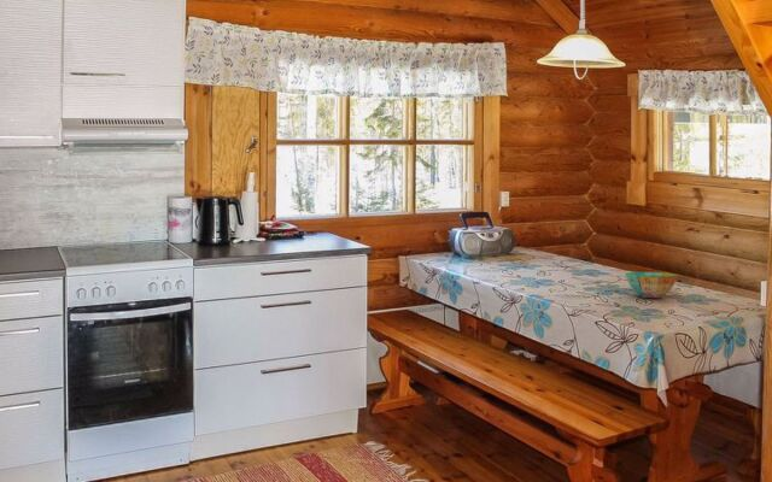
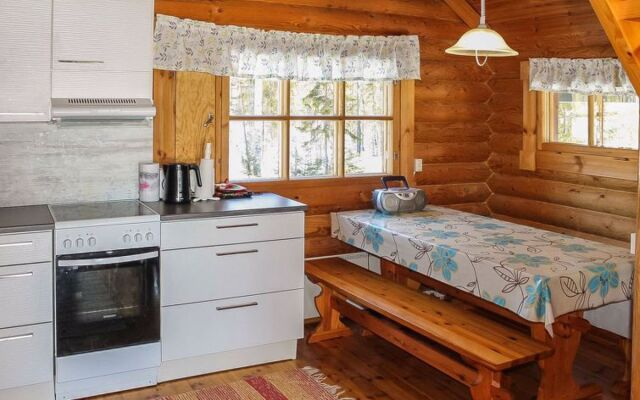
- bowl [624,271,679,299]
